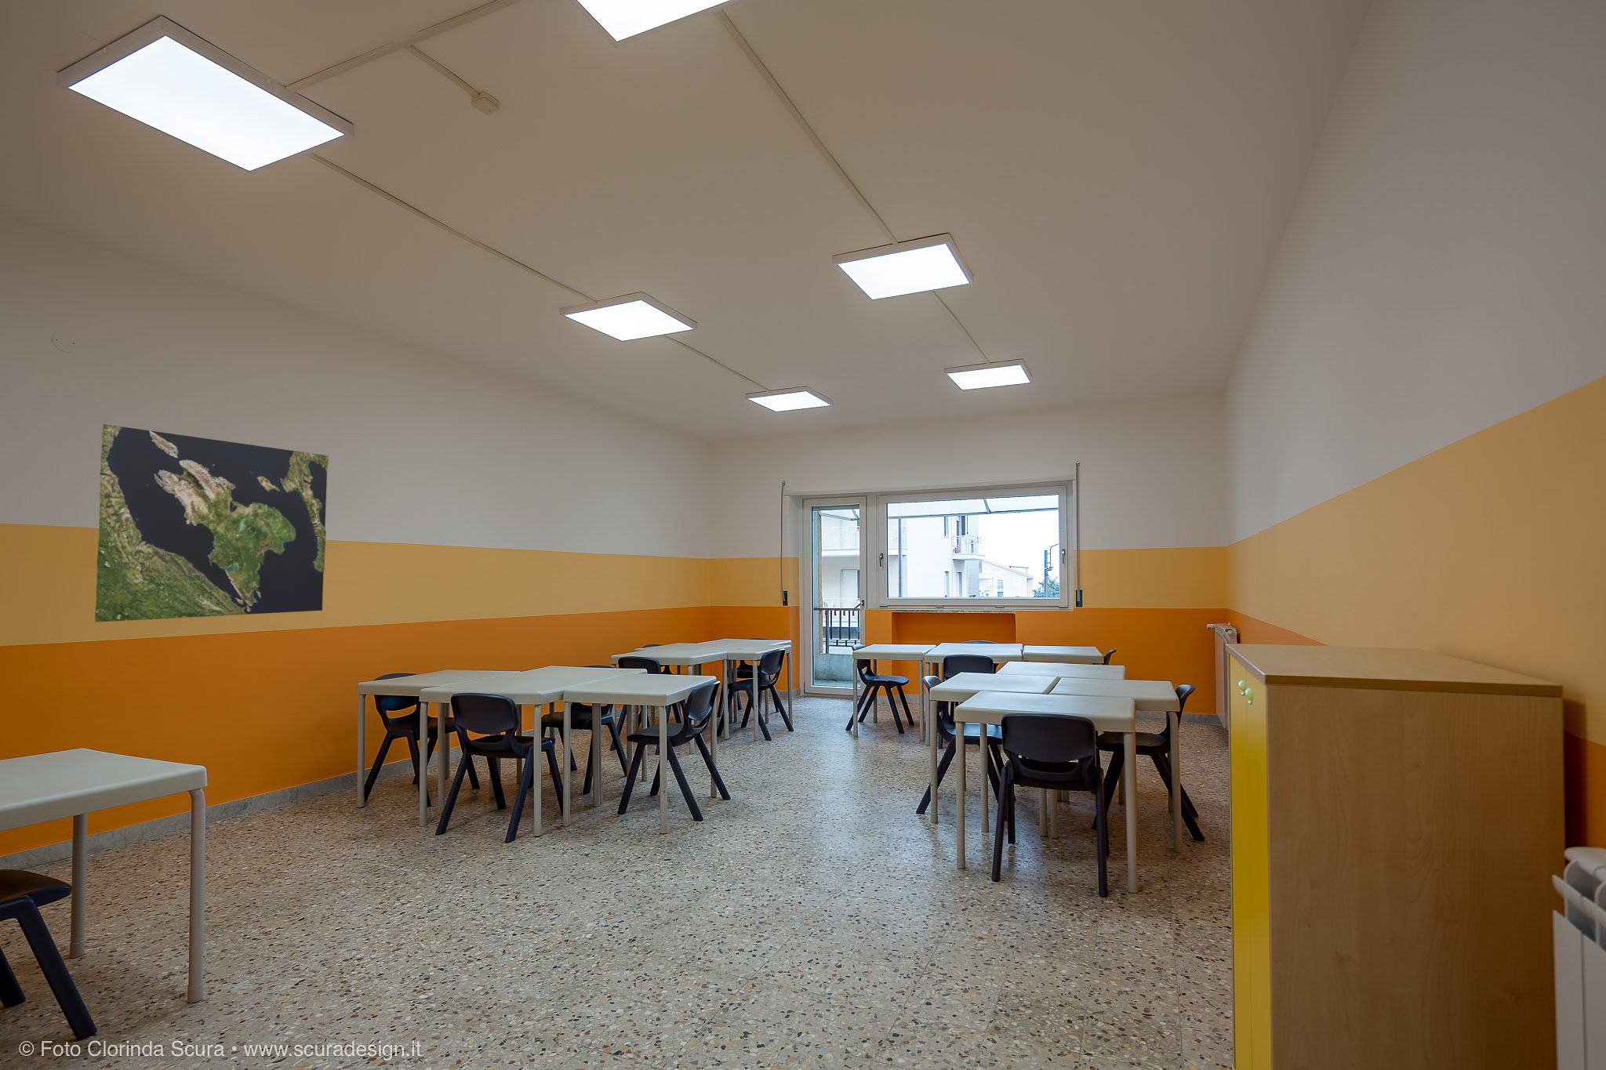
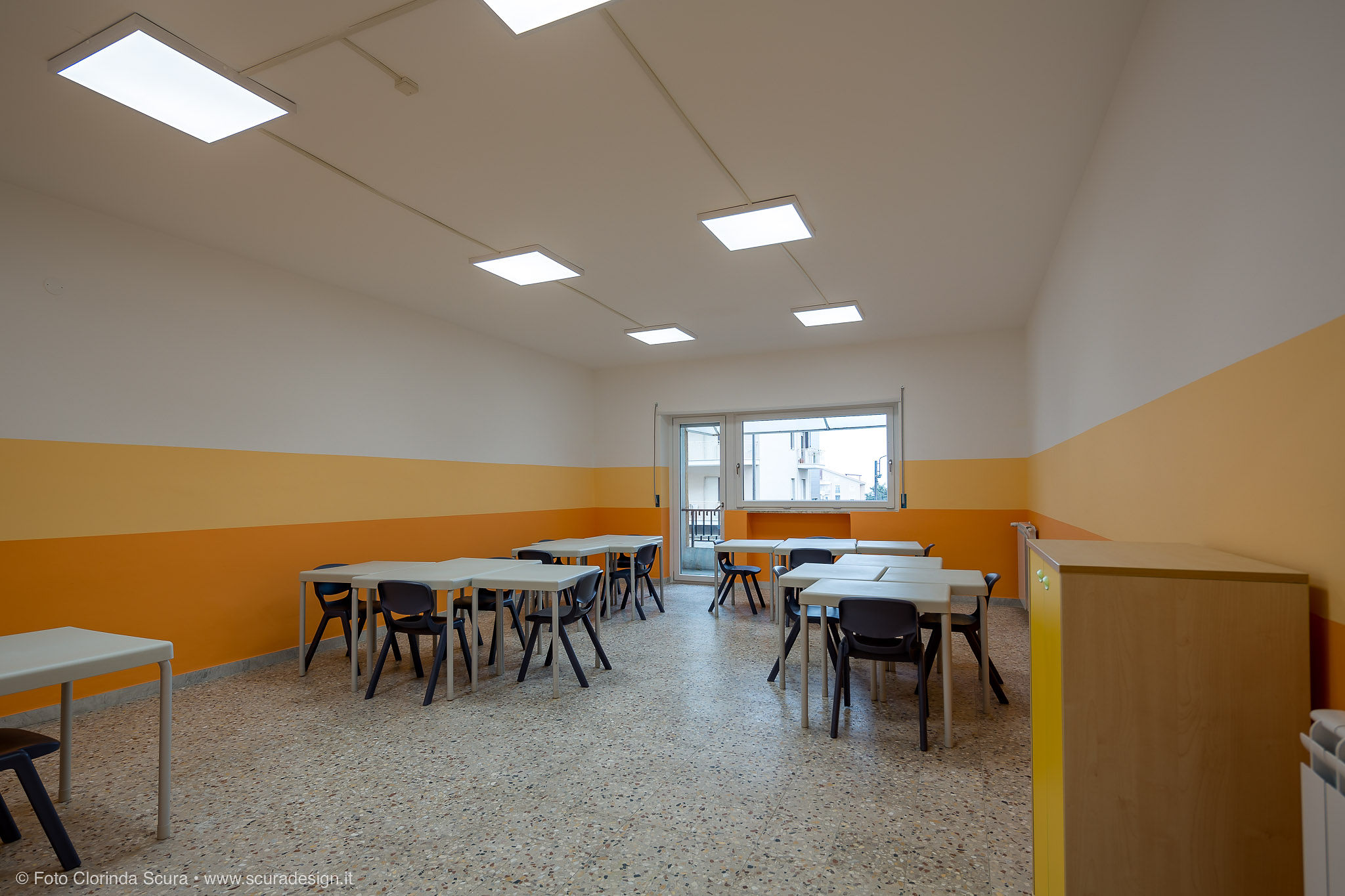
- world map [94,423,330,623]
